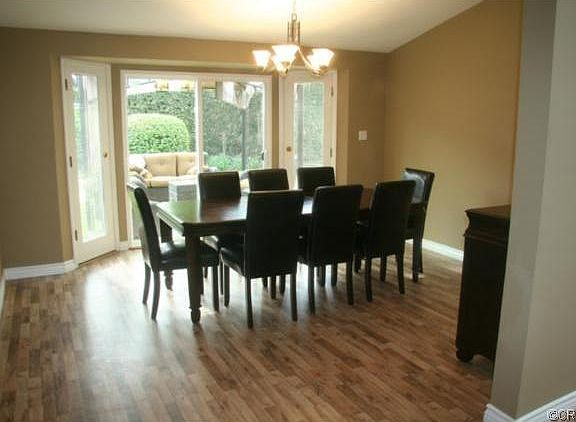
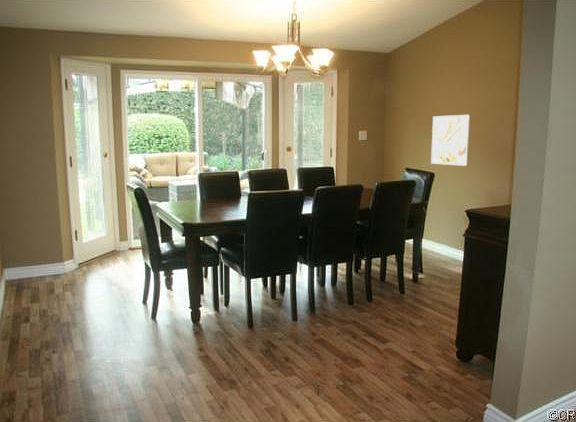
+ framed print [430,114,472,167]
